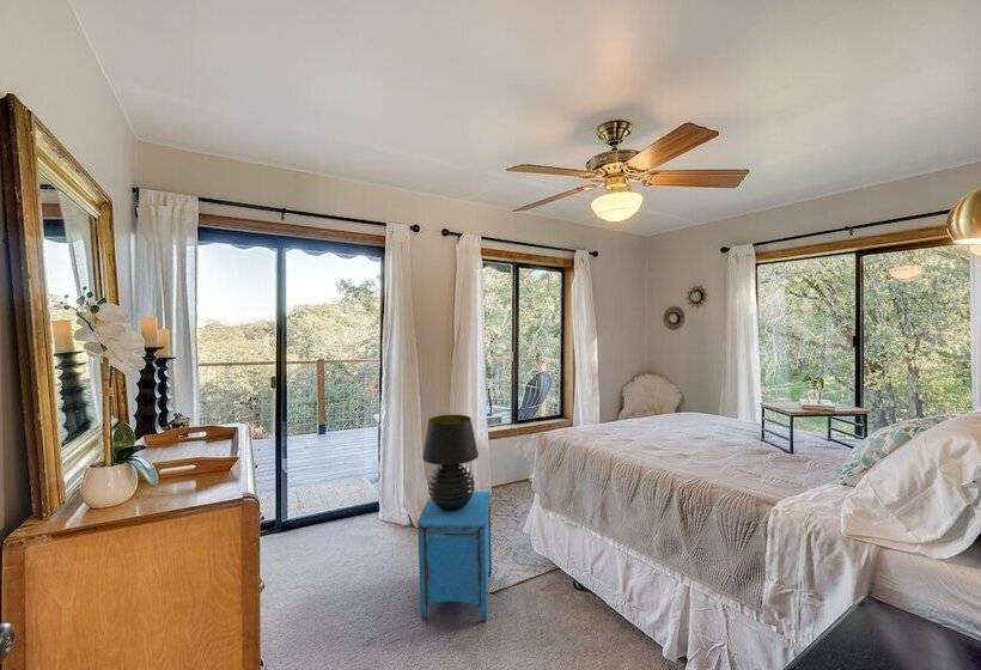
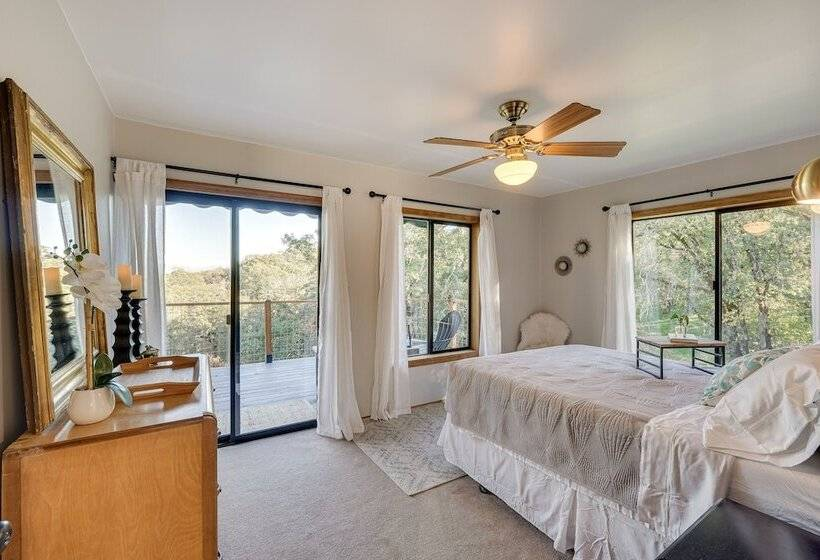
- table lamp [421,414,480,511]
- nightstand [415,491,493,622]
